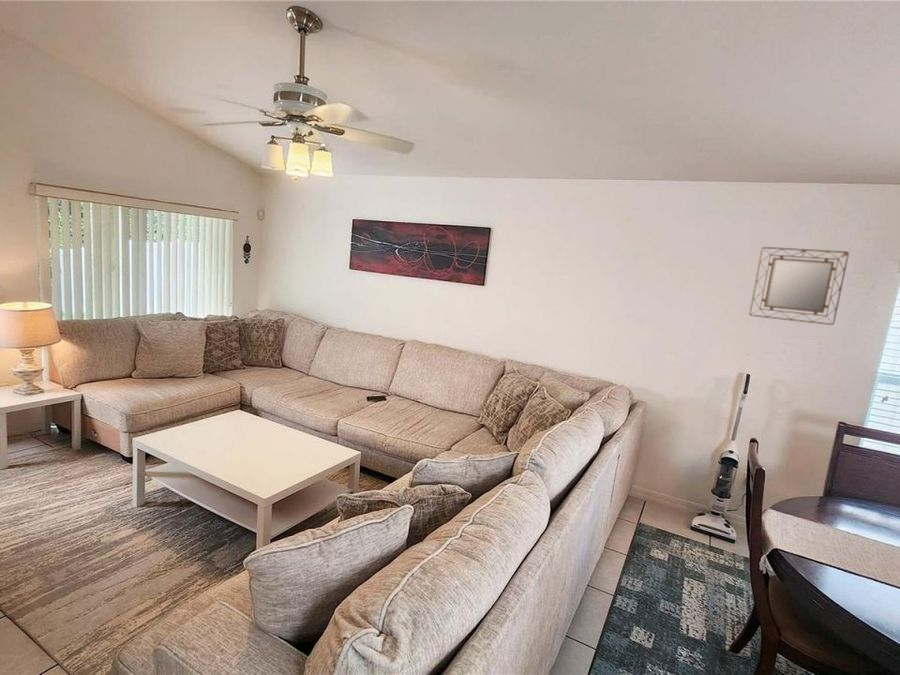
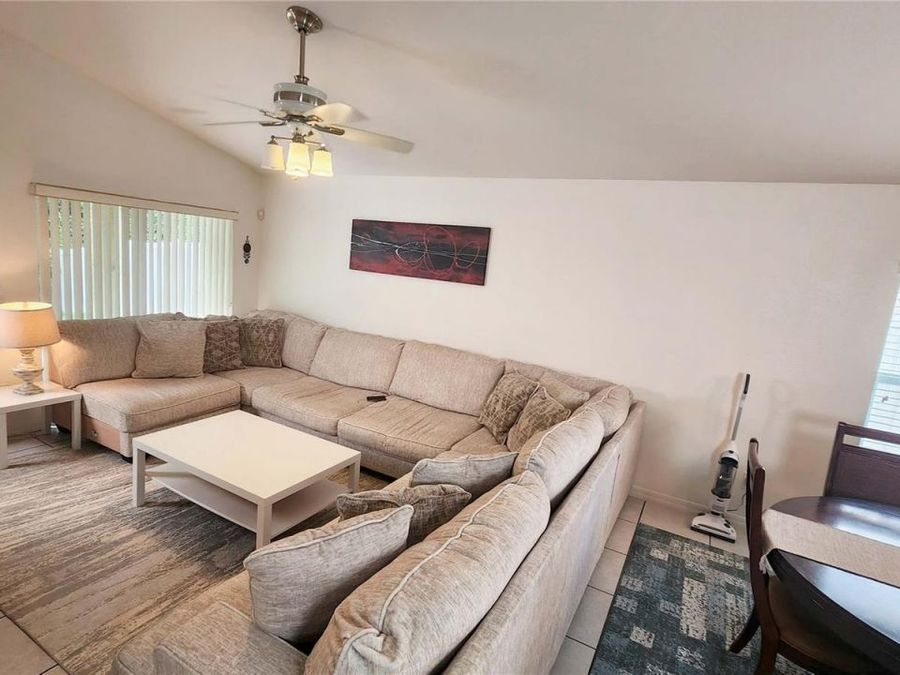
- home mirror [748,246,850,326]
